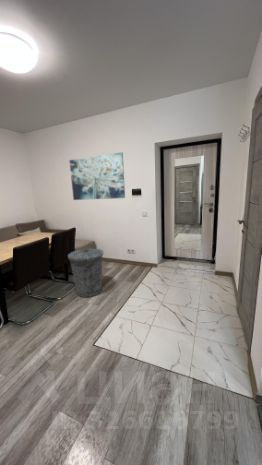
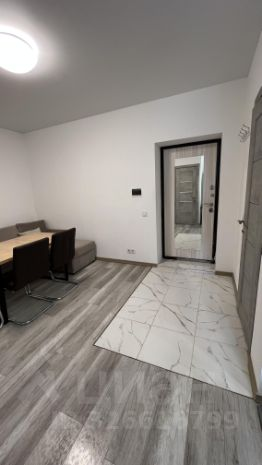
- trash can [67,247,104,298]
- wall art [68,151,126,201]
